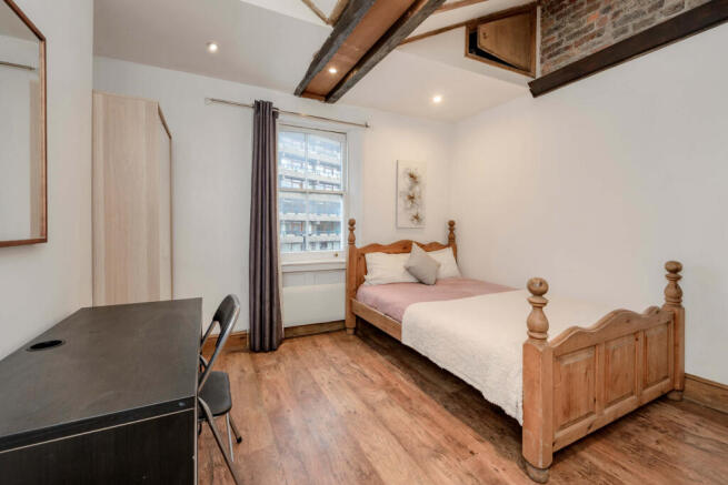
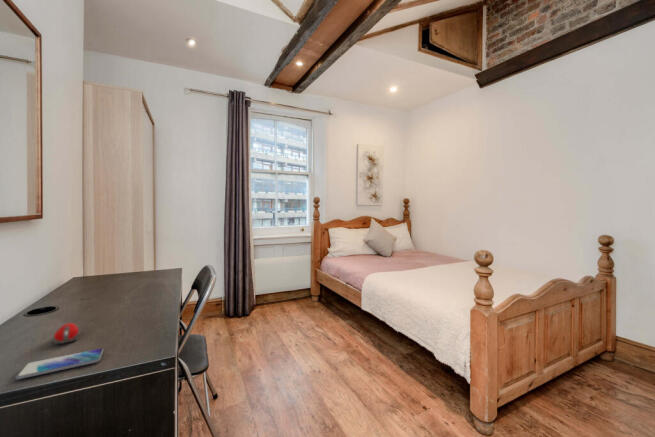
+ computer mouse [52,322,82,345]
+ smartphone [15,347,104,380]
